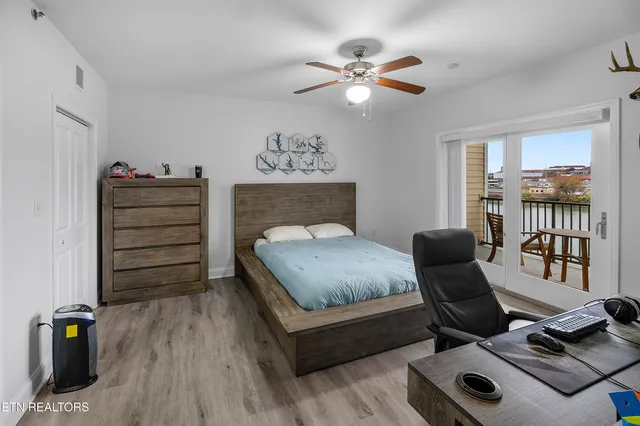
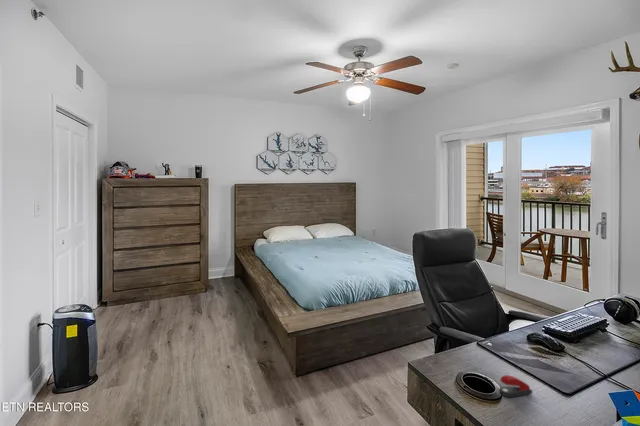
+ stapler [499,374,533,398]
